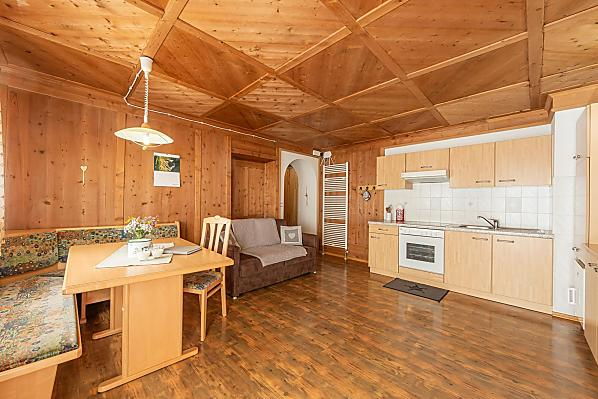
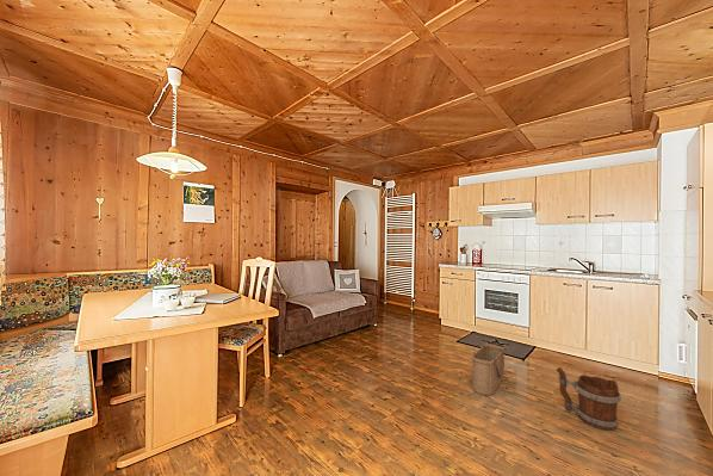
+ bucket [556,366,622,431]
+ basket [470,342,506,397]
